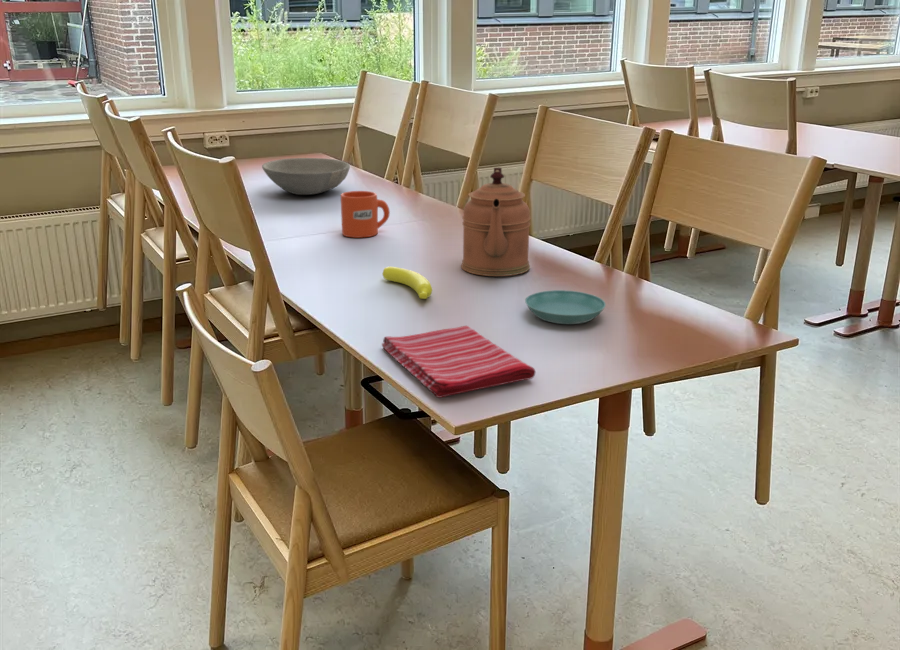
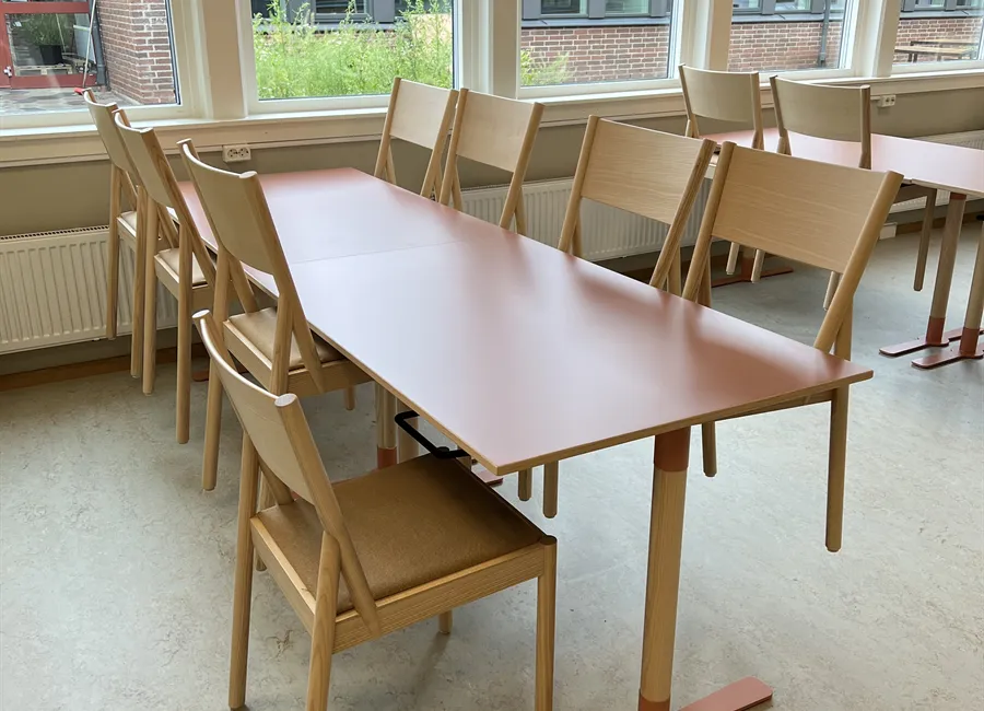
- dish towel [381,325,536,399]
- banana [381,265,433,300]
- mug [340,190,391,239]
- bowl [261,157,351,196]
- saucer [524,289,607,325]
- coffeepot [460,167,531,277]
